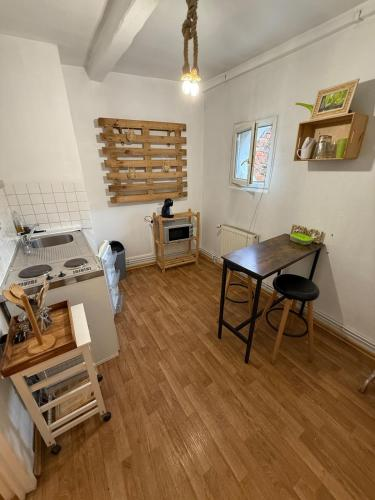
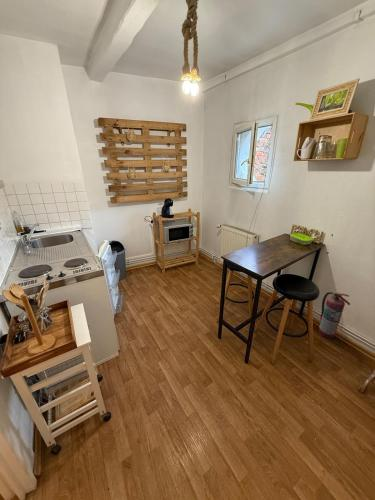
+ fire extinguisher [318,291,351,340]
